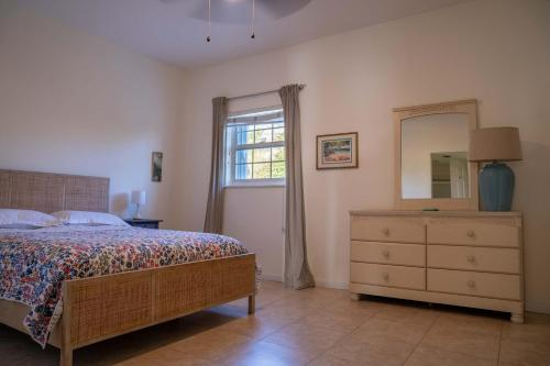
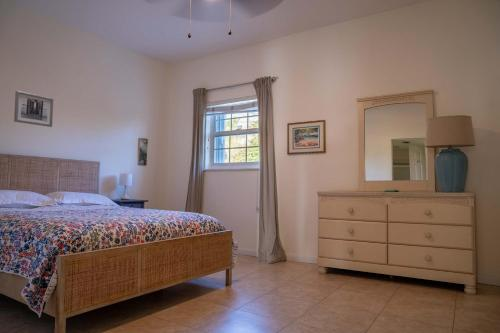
+ wall art [13,90,54,128]
